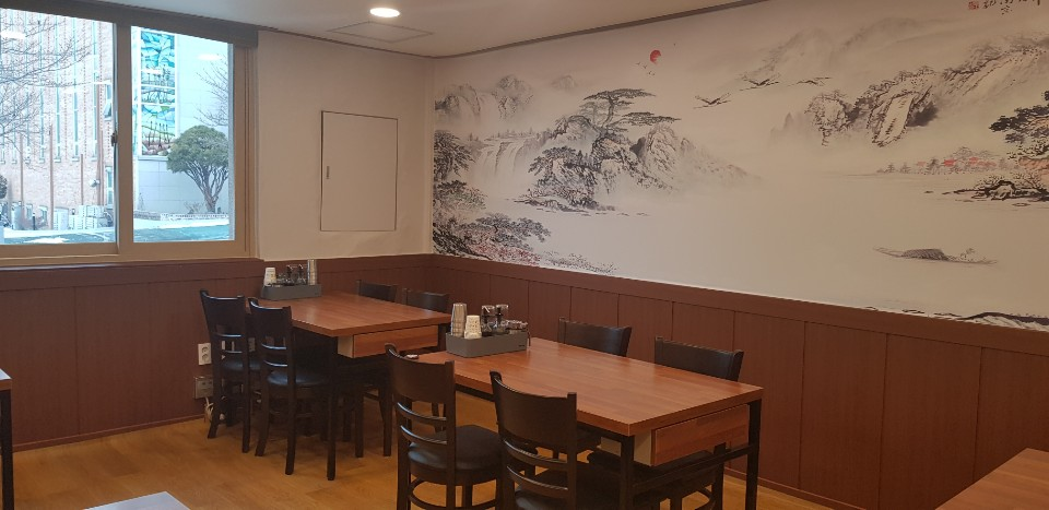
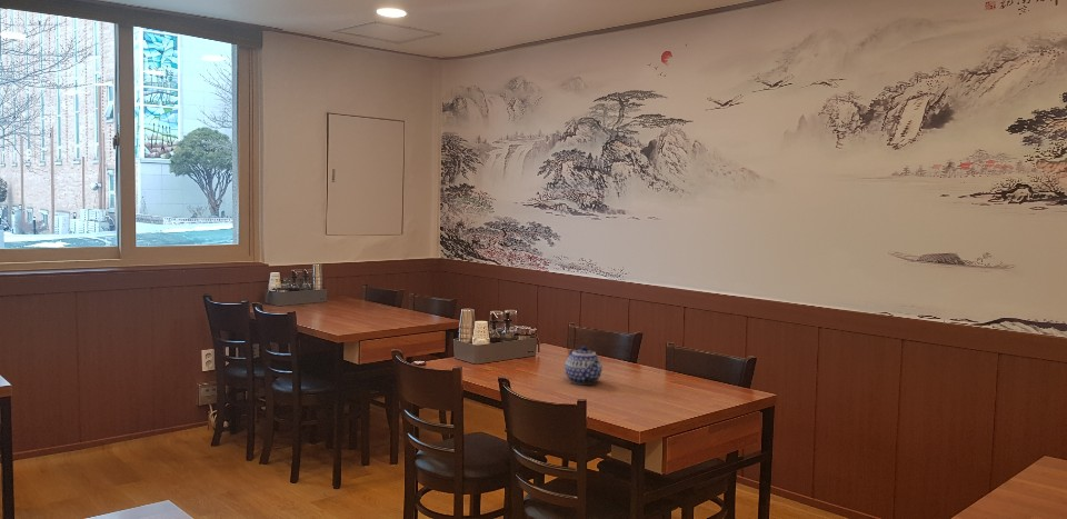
+ teapot [564,345,604,386]
